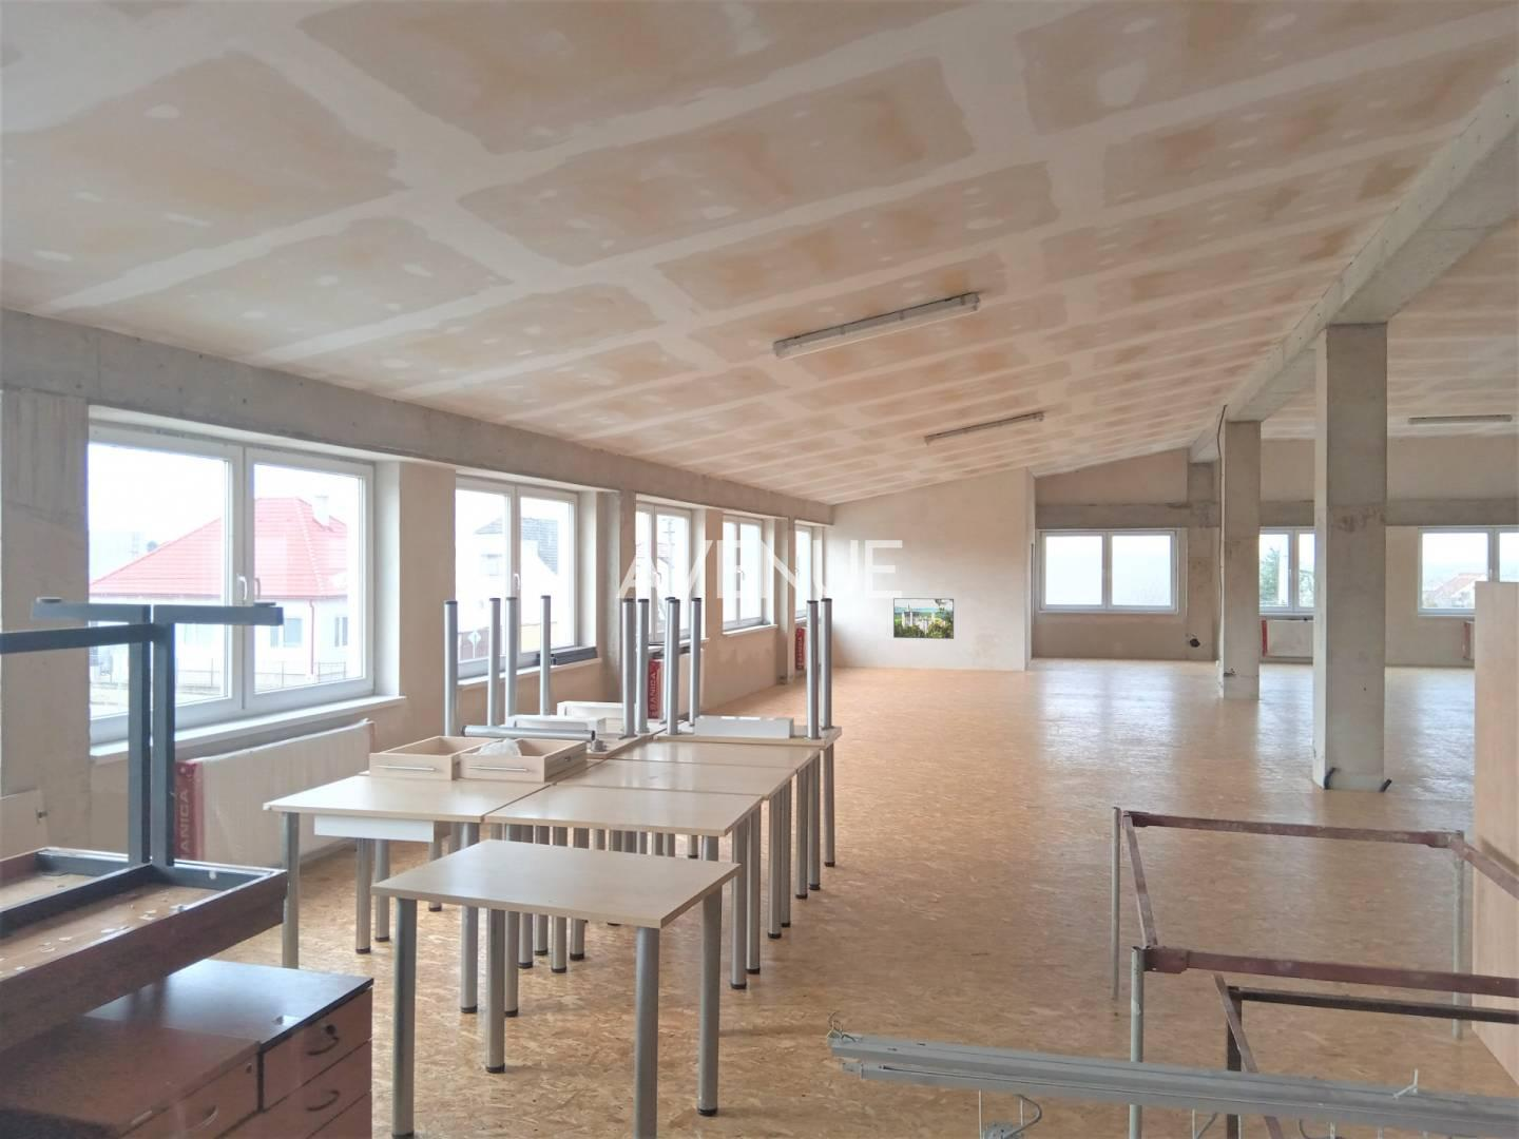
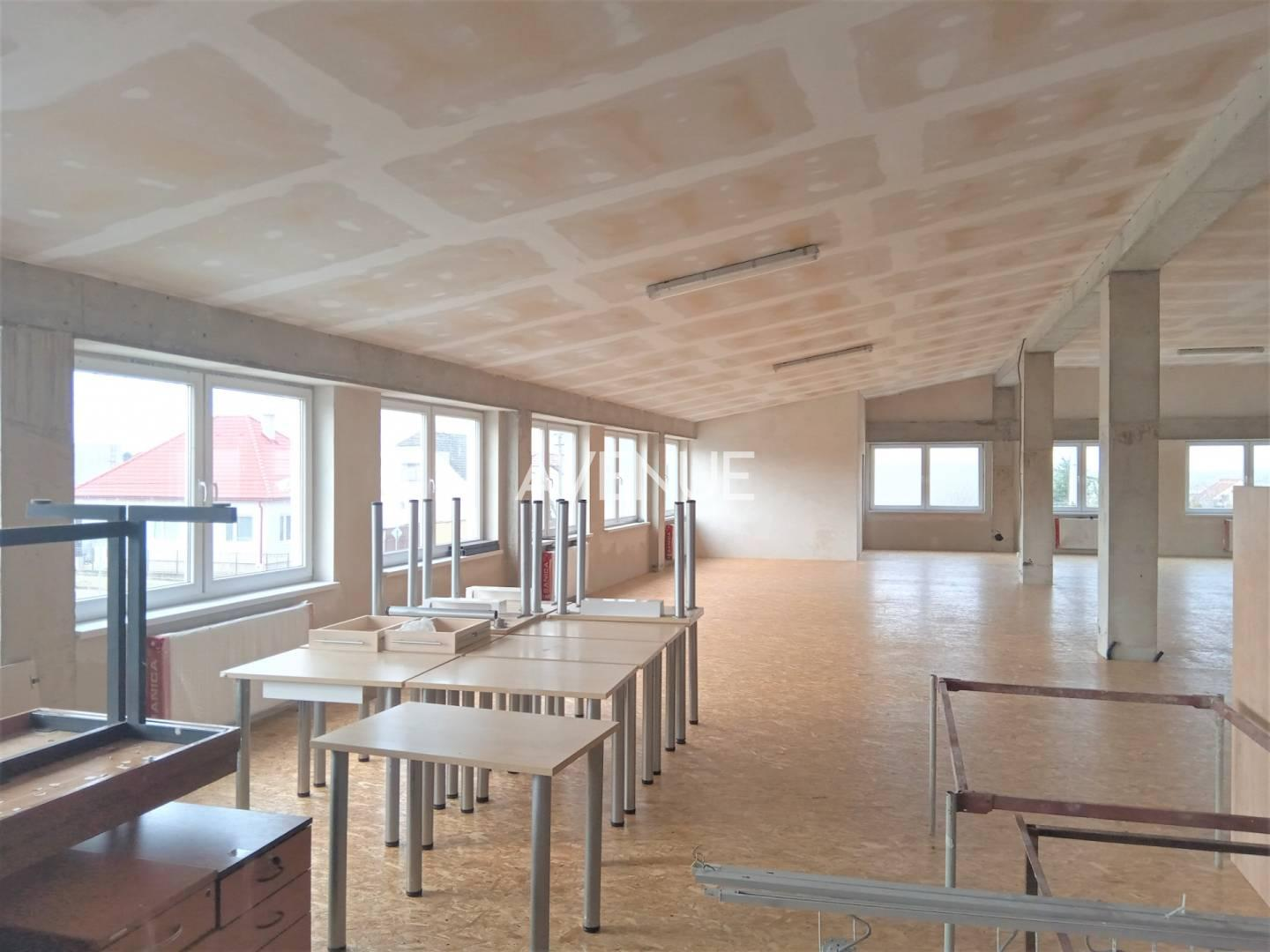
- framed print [892,597,954,640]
